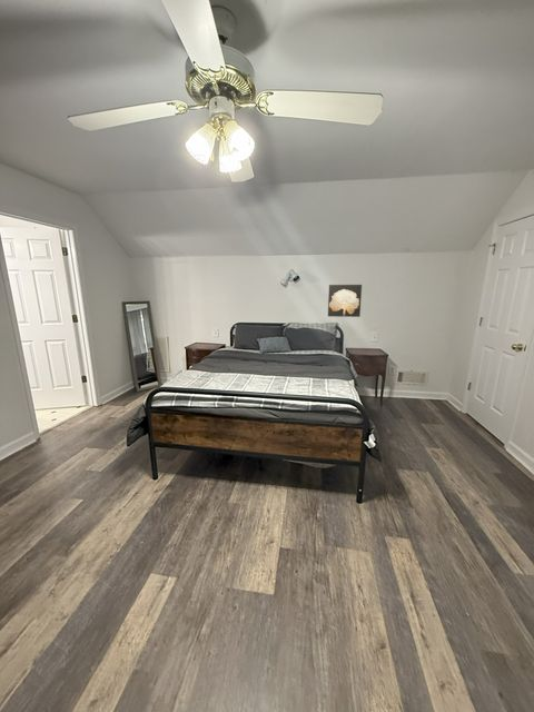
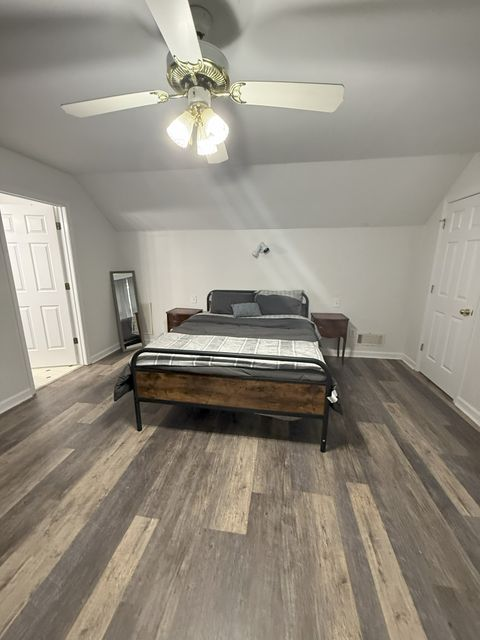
- wall art [327,284,363,318]
